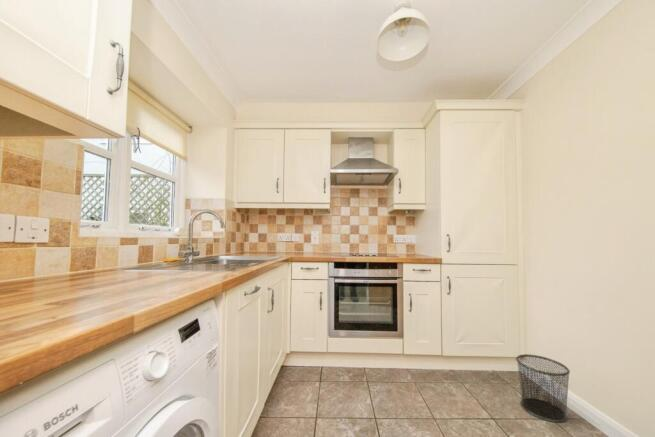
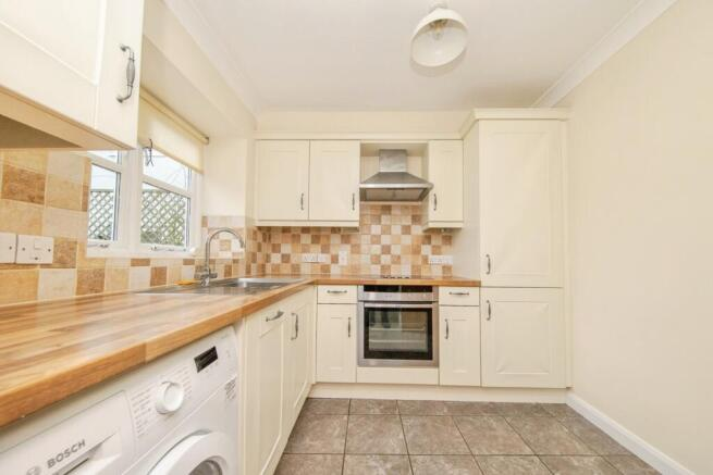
- waste bin [515,353,571,423]
